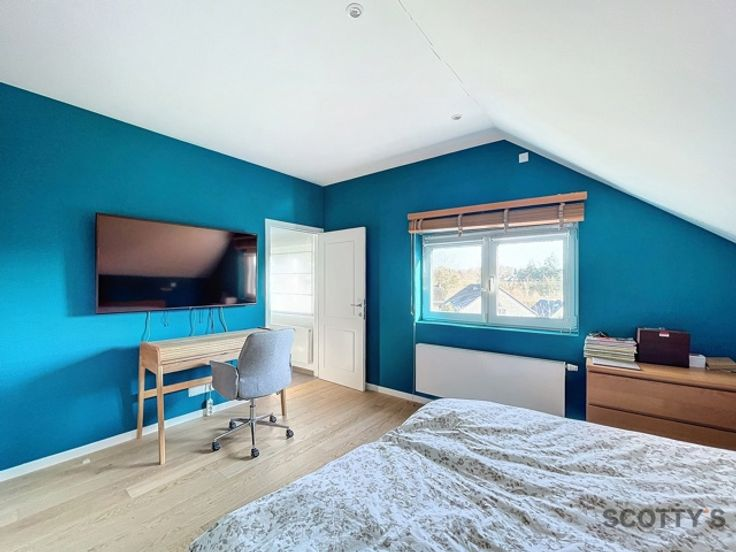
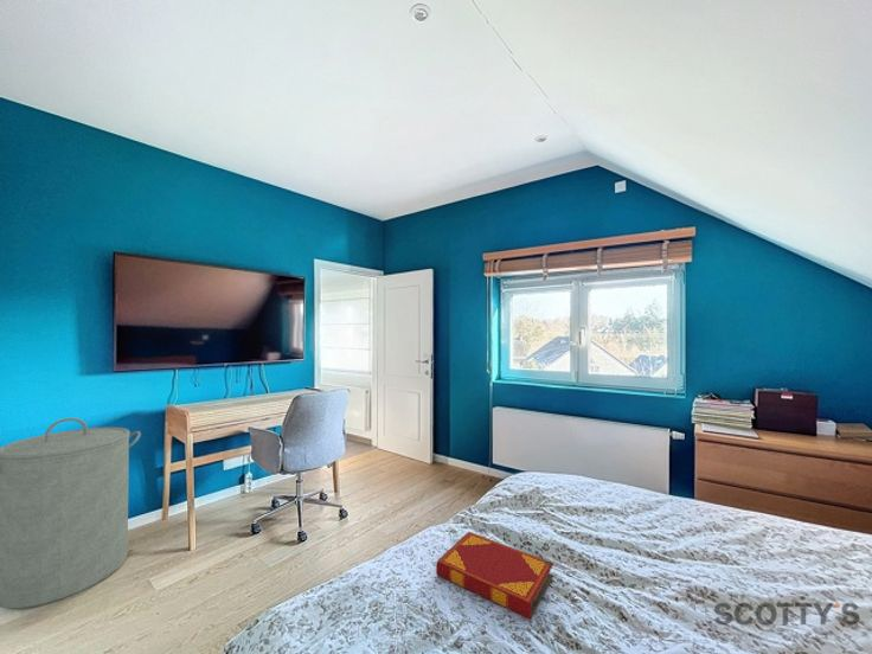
+ laundry hamper [0,417,142,610]
+ hardback book [435,531,554,620]
